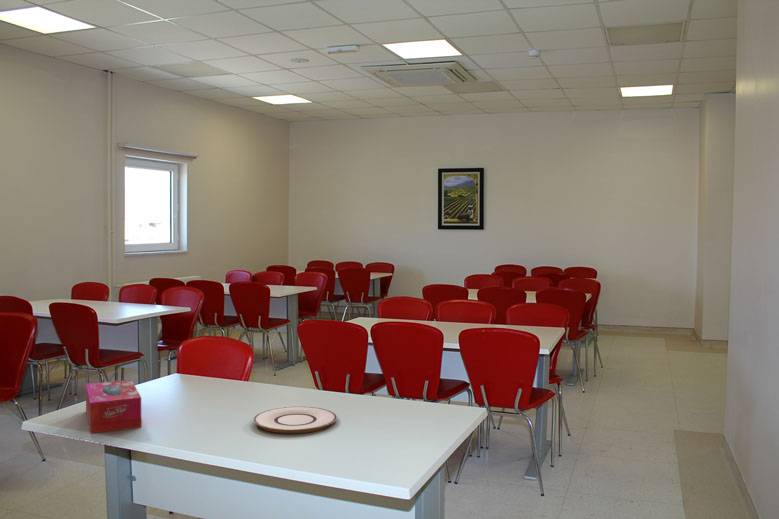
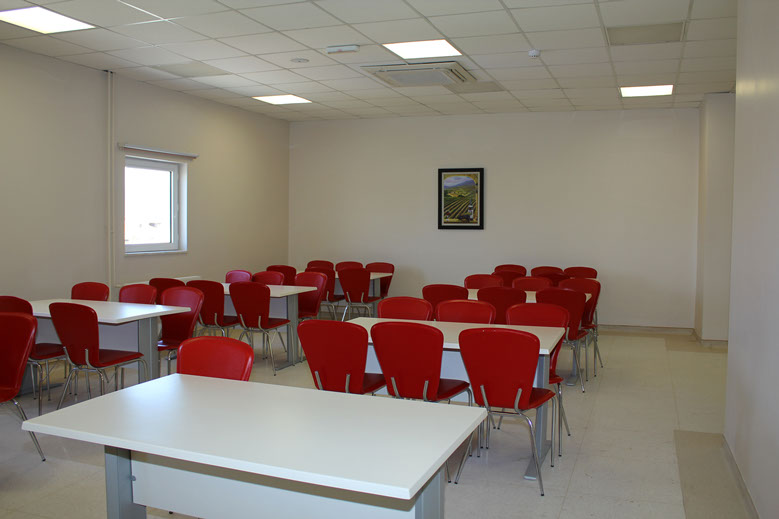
- tissue box [85,379,142,435]
- plate [253,406,338,434]
